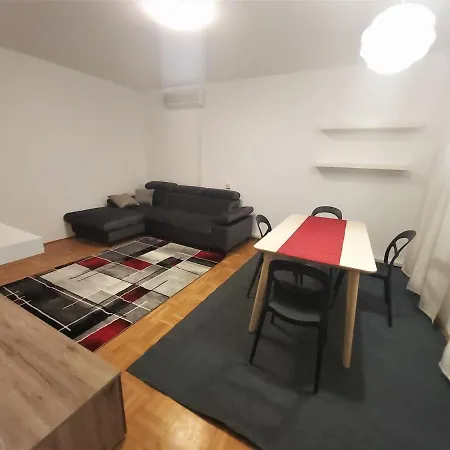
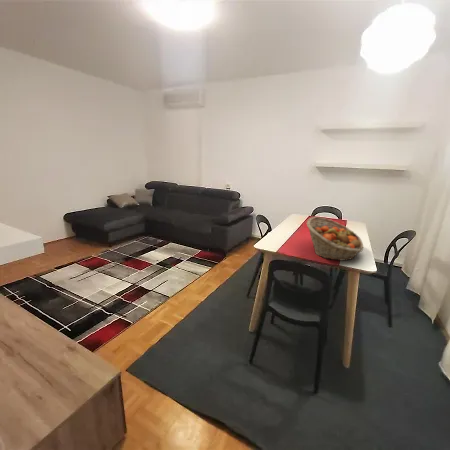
+ fruit basket [306,216,364,262]
